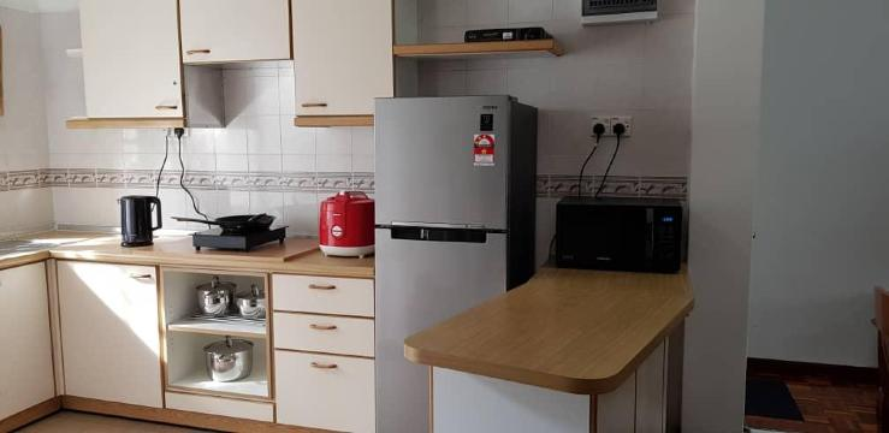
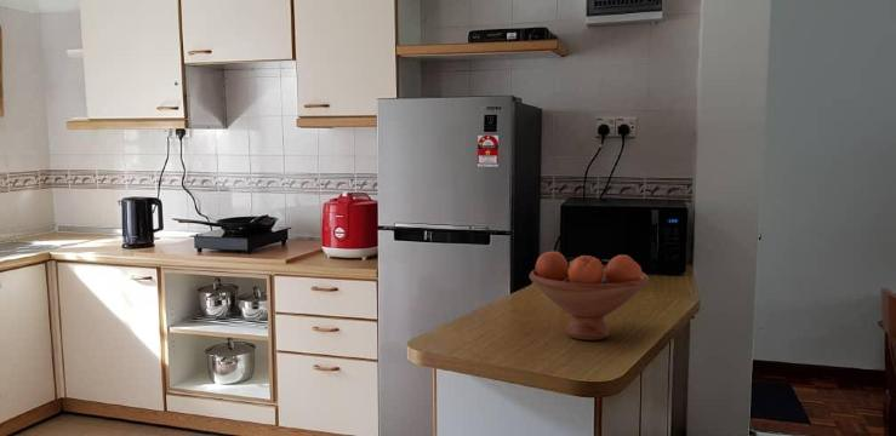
+ fruit bowl [529,251,650,342]
